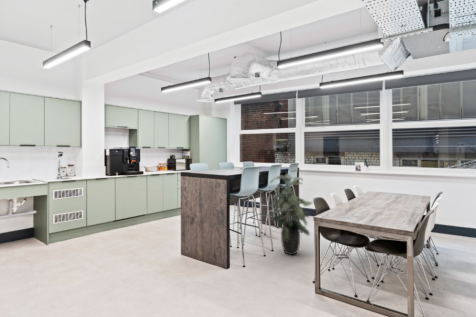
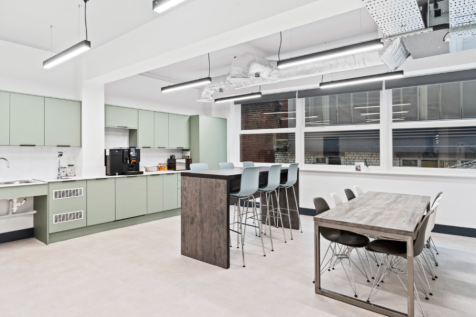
- indoor plant [267,169,314,257]
